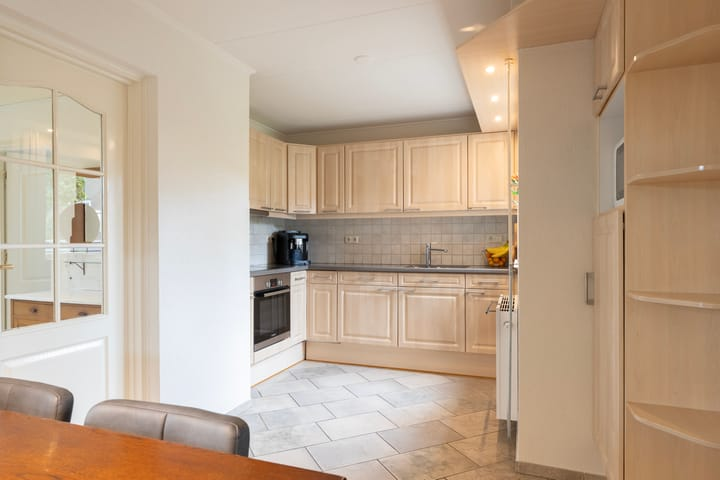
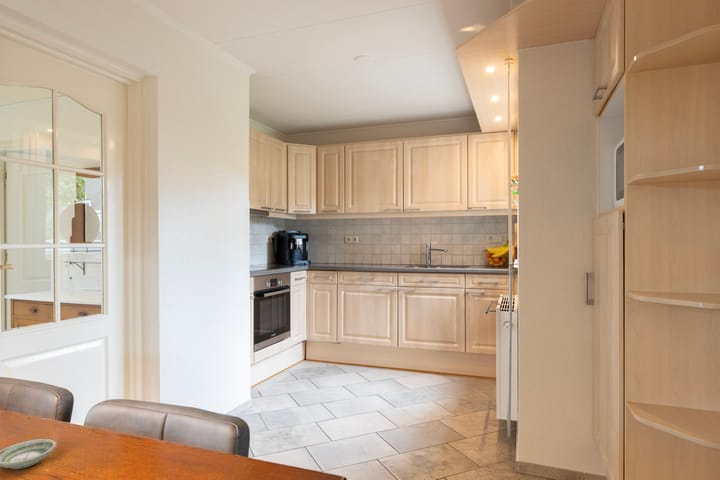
+ saucer [0,438,57,470]
